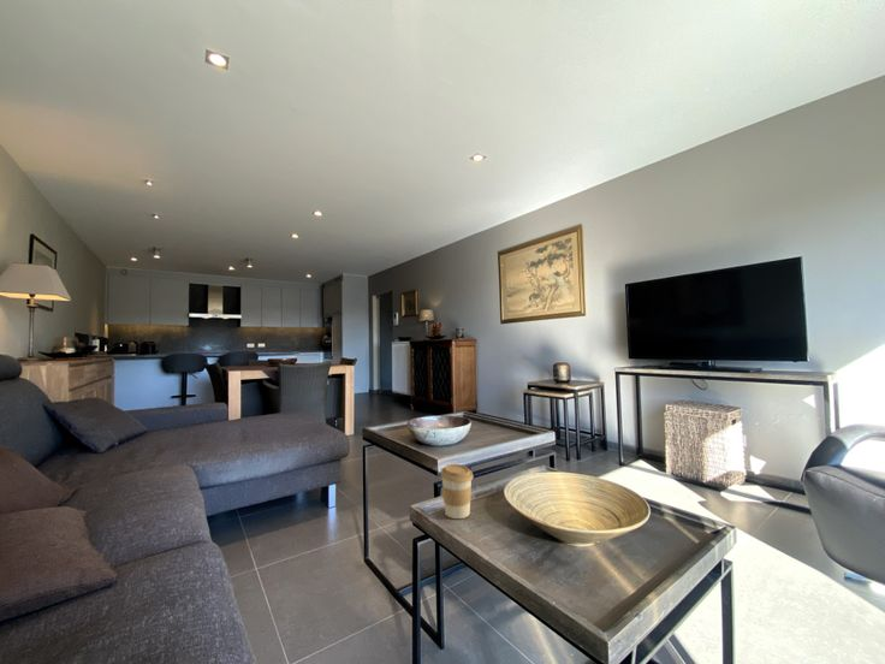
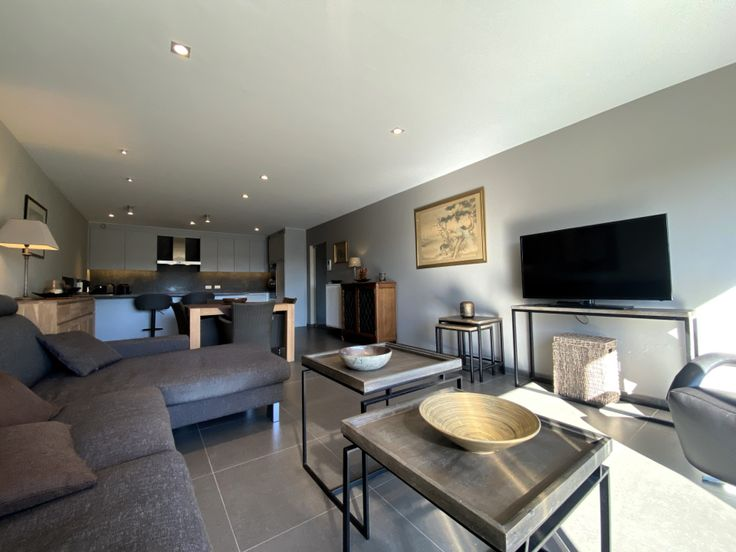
- coffee cup [439,463,474,520]
